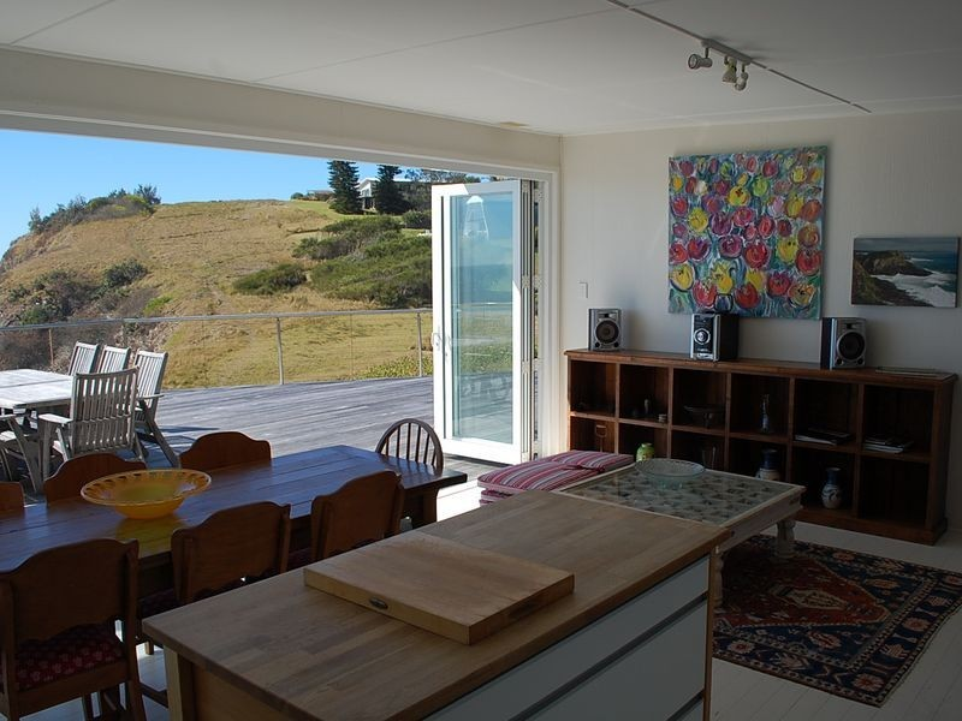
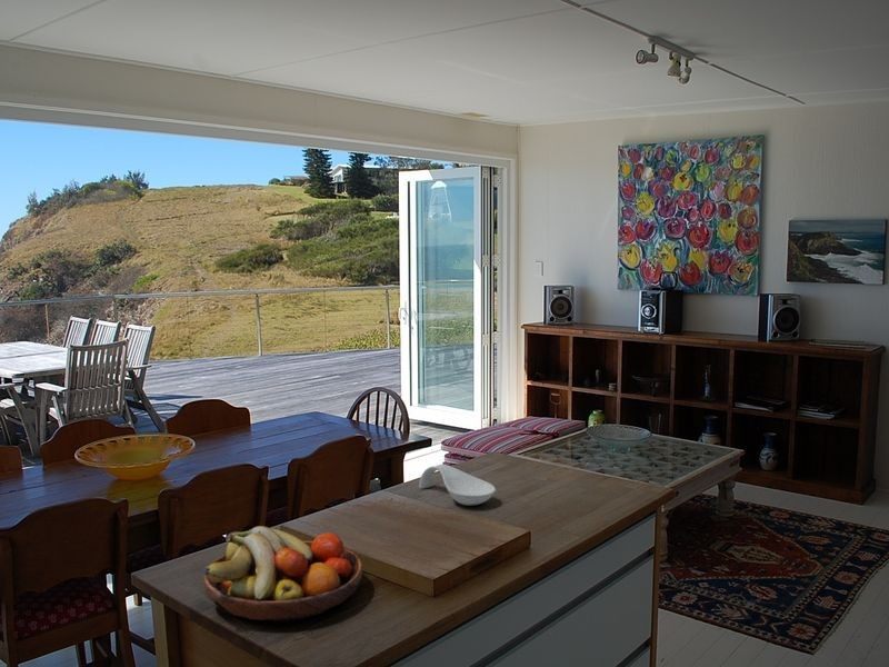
+ spoon rest [418,464,497,507]
+ fruit bowl [202,525,363,623]
